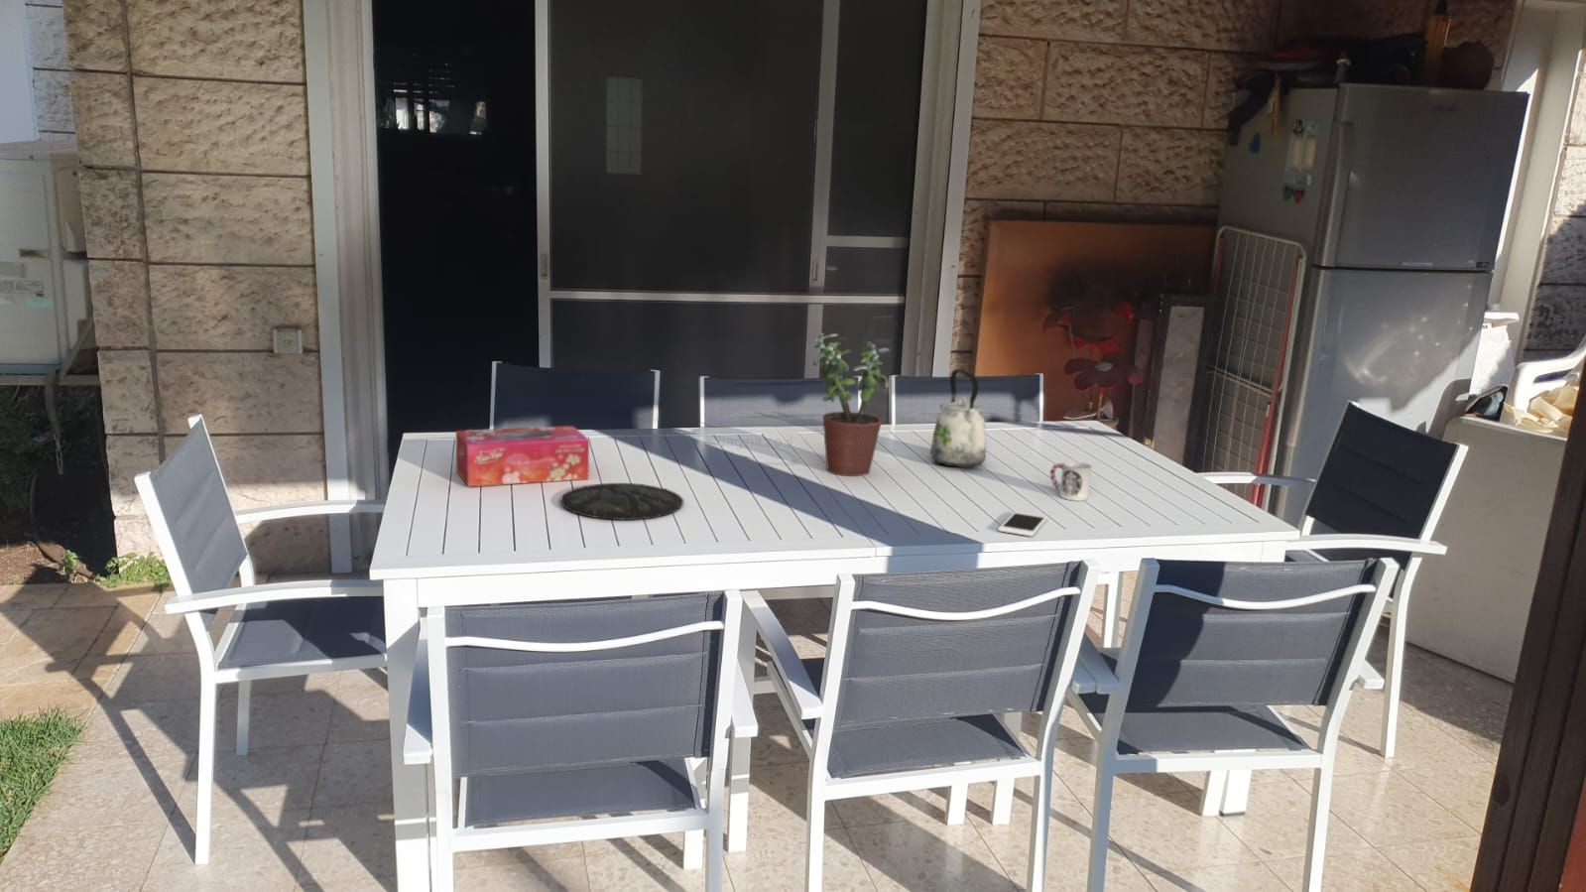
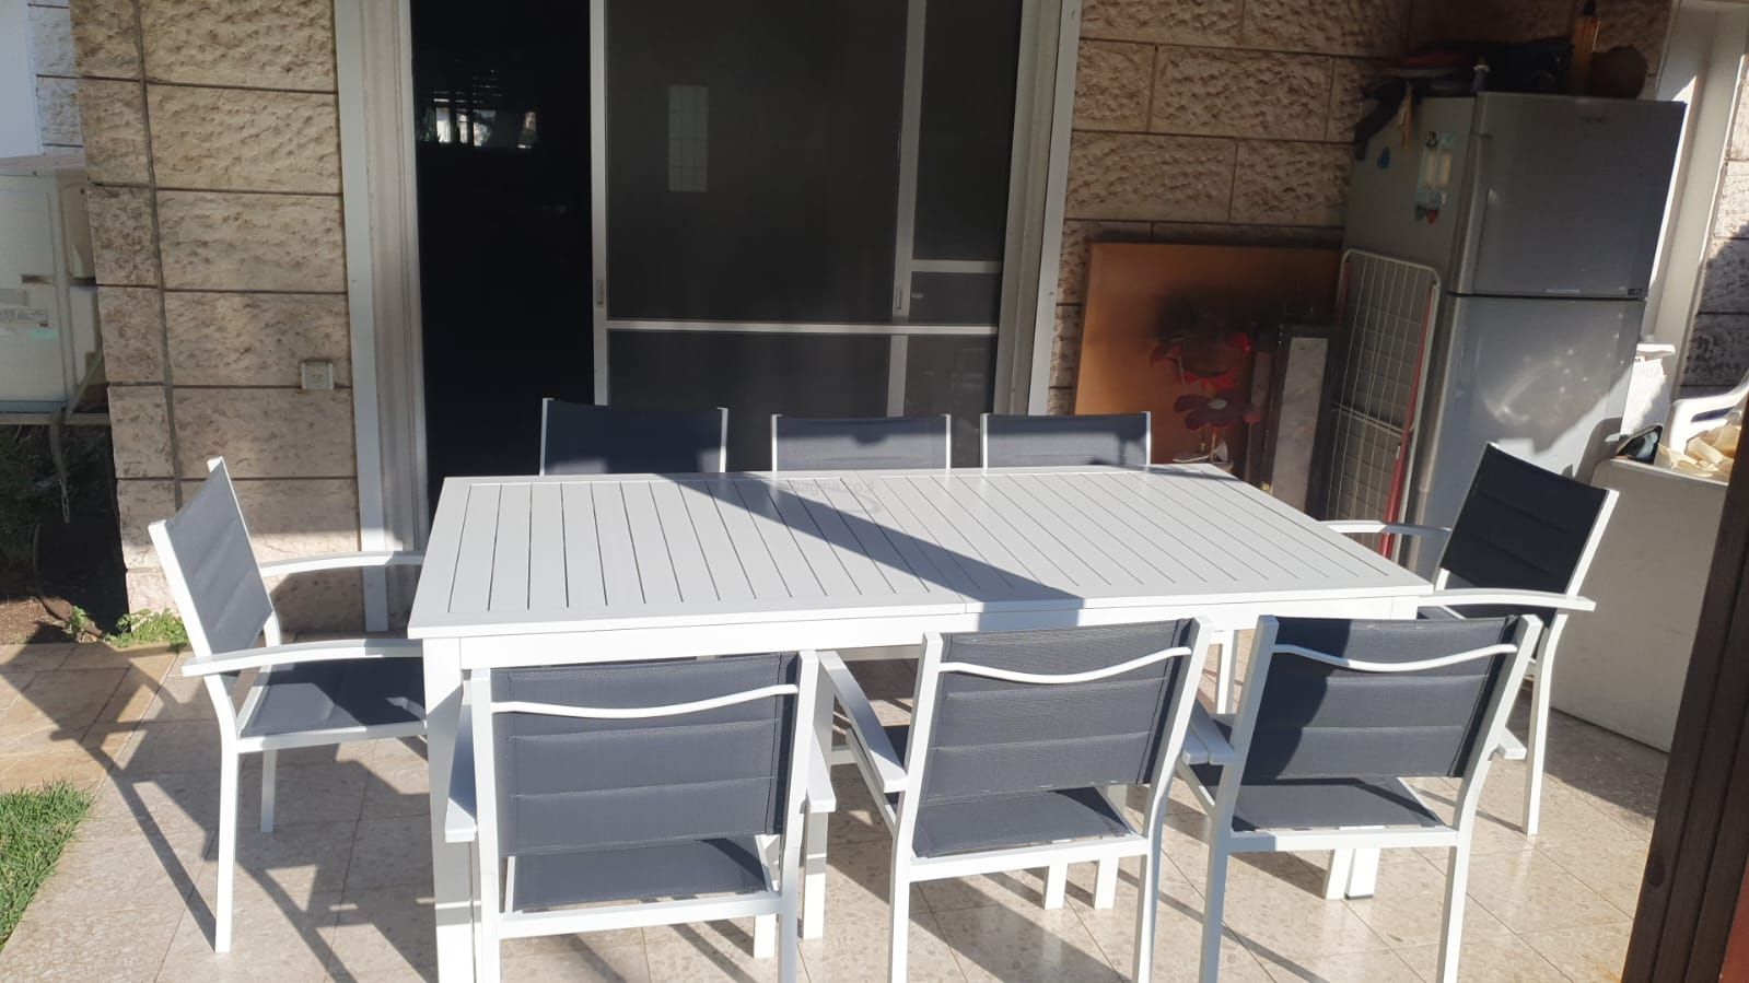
- plate [560,482,684,521]
- cup [1049,461,1093,502]
- tissue box [455,425,590,487]
- cell phone [997,511,1048,537]
- kettle [929,369,987,468]
- potted plant [813,332,891,477]
